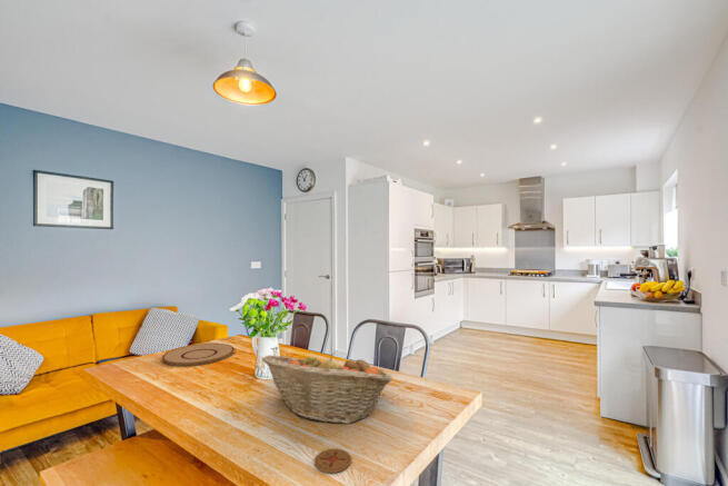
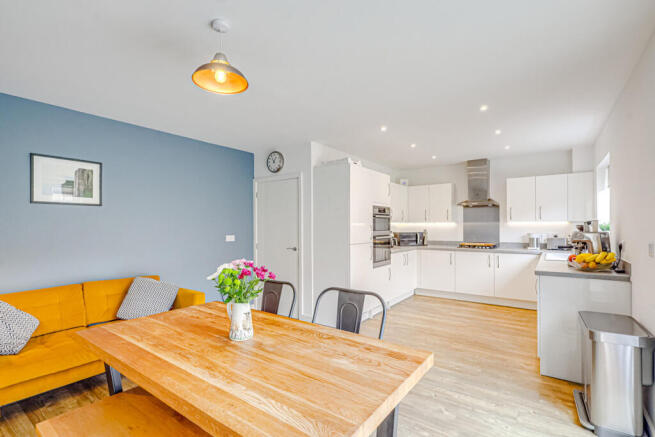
- coaster [313,448,352,474]
- fruit basket [261,350,393,425]
- plate [161,343,236,367]
